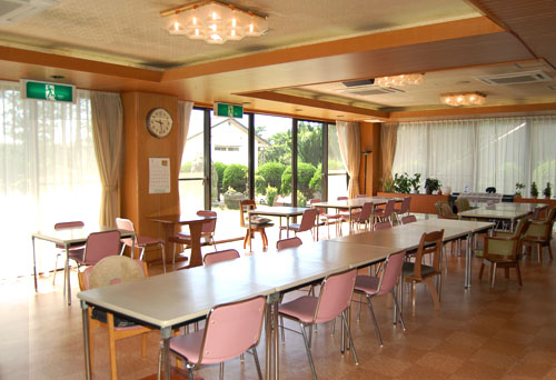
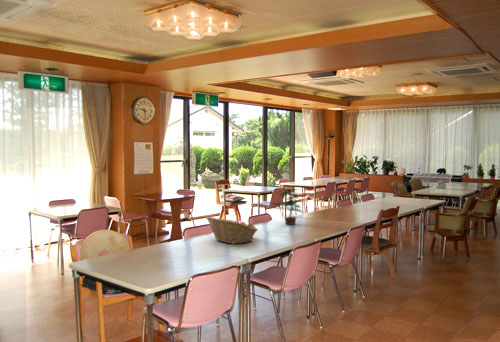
+ potted plant [269,188,306,226]
+ fruit basket [205,215,259,245]
